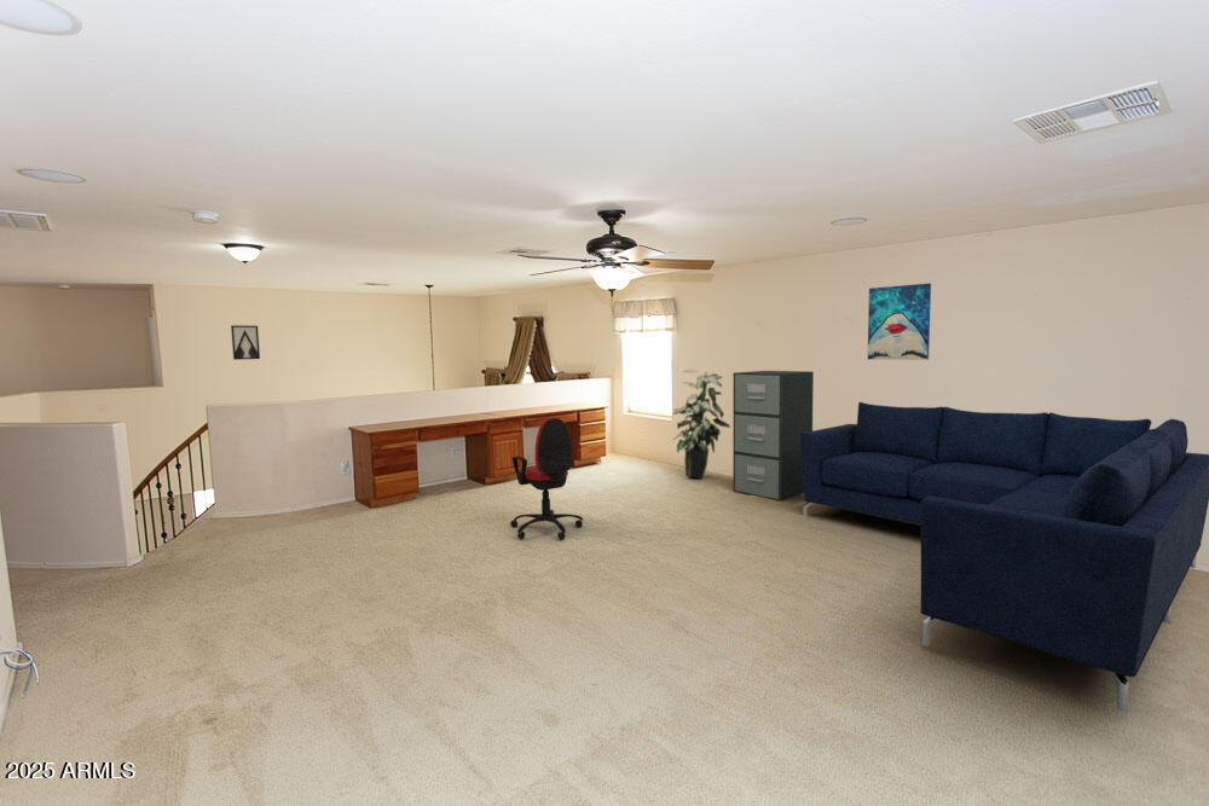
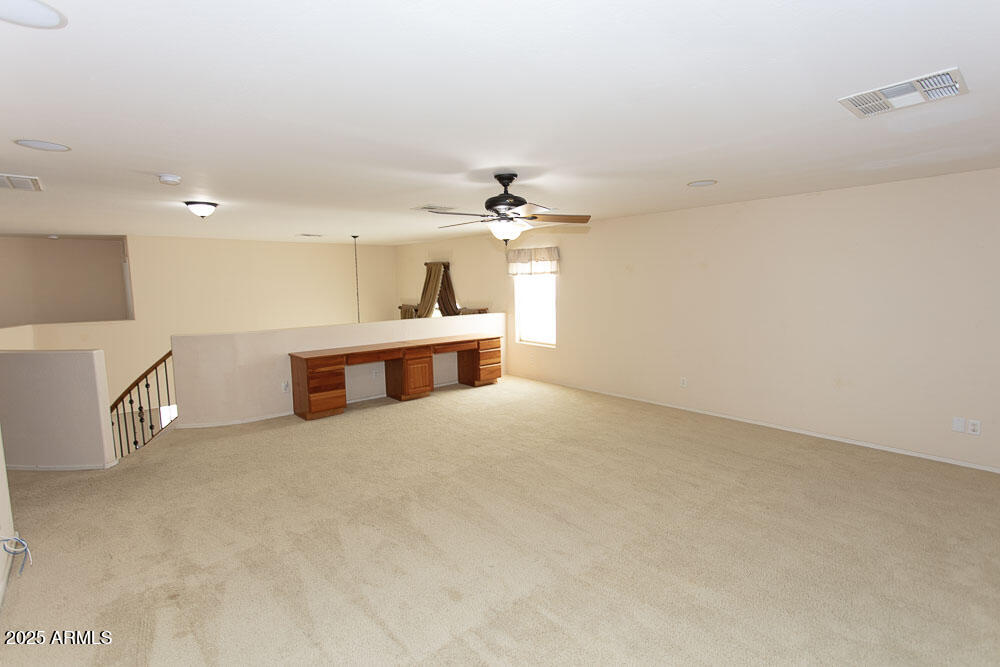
- indoor plant [671,369,731,480]
- office chair [509,416,584,541]
- sofa [800,401,1209,714]
- wall art [230,324,261,361]
- wall art [867,282,932,361]
- filing cabinet [731,370,815,503]
